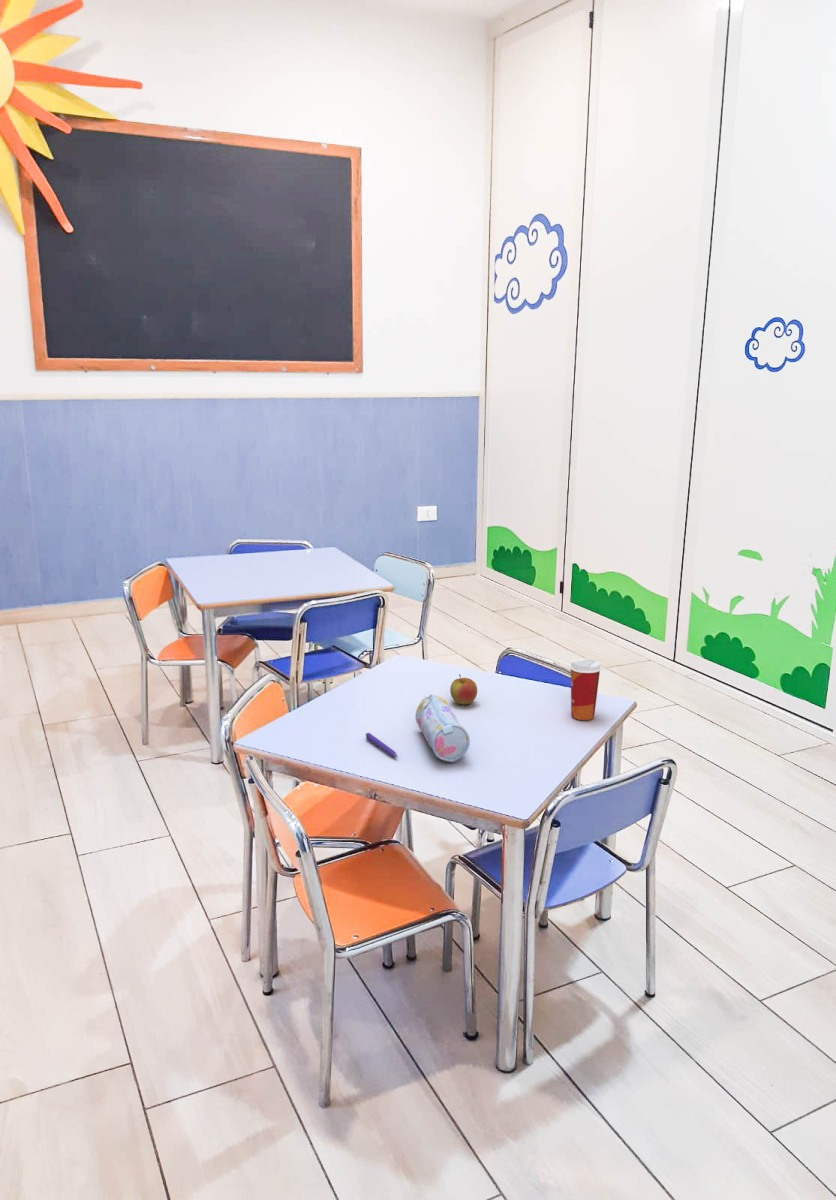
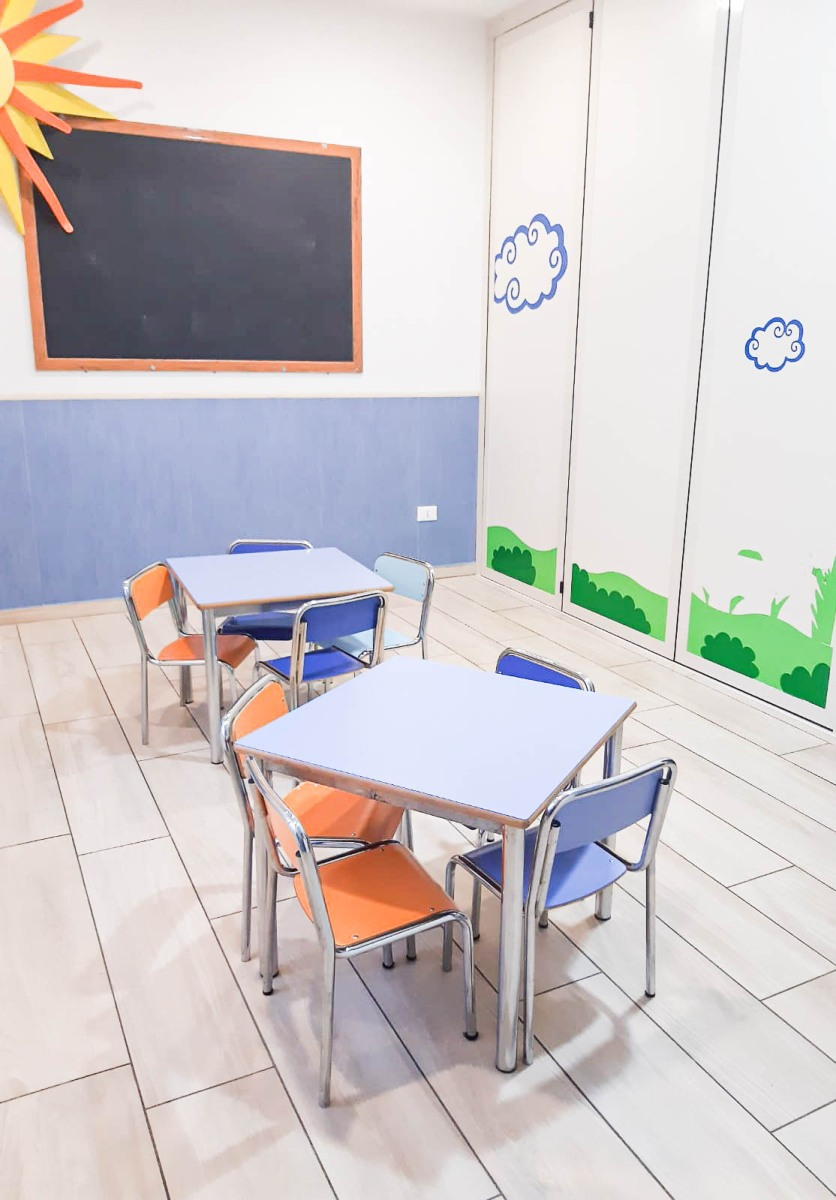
- pencil case [414,693,471,763]
- apple [449,673,478,706]
- paper cup [569,658,602,721]
- pen [365,732,399,758]
